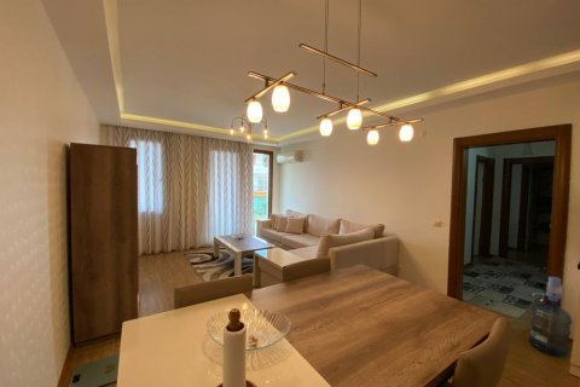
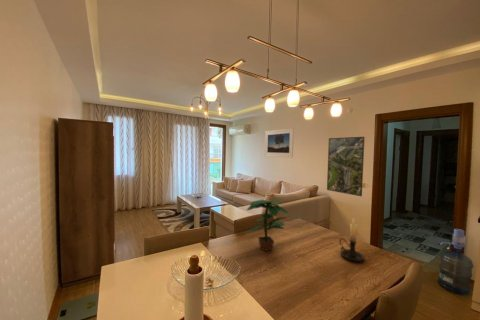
+ candle holder [338,217,366,263]
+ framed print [264,127,295,158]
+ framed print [326,136,366,197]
+ potted plant [245,198,290,252]
